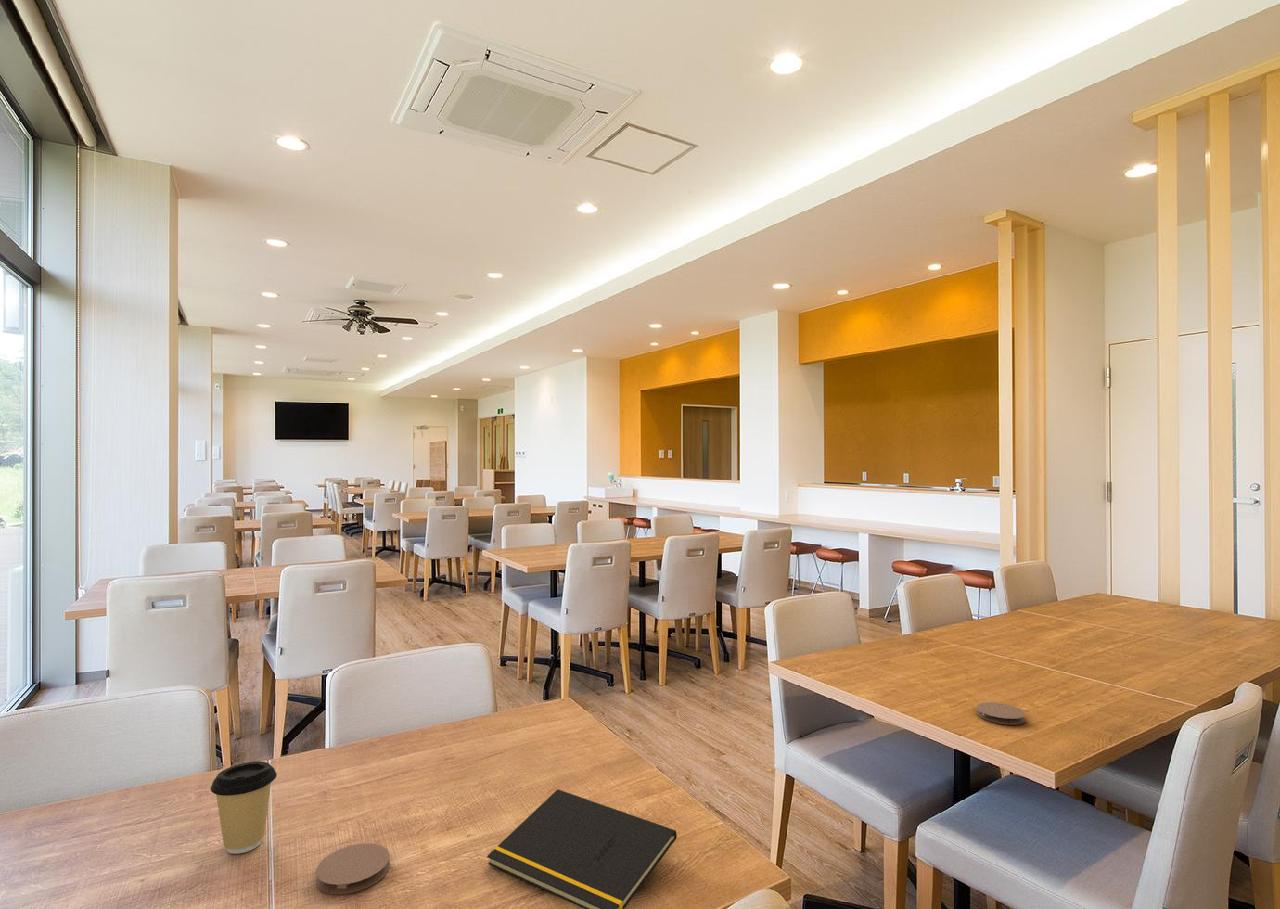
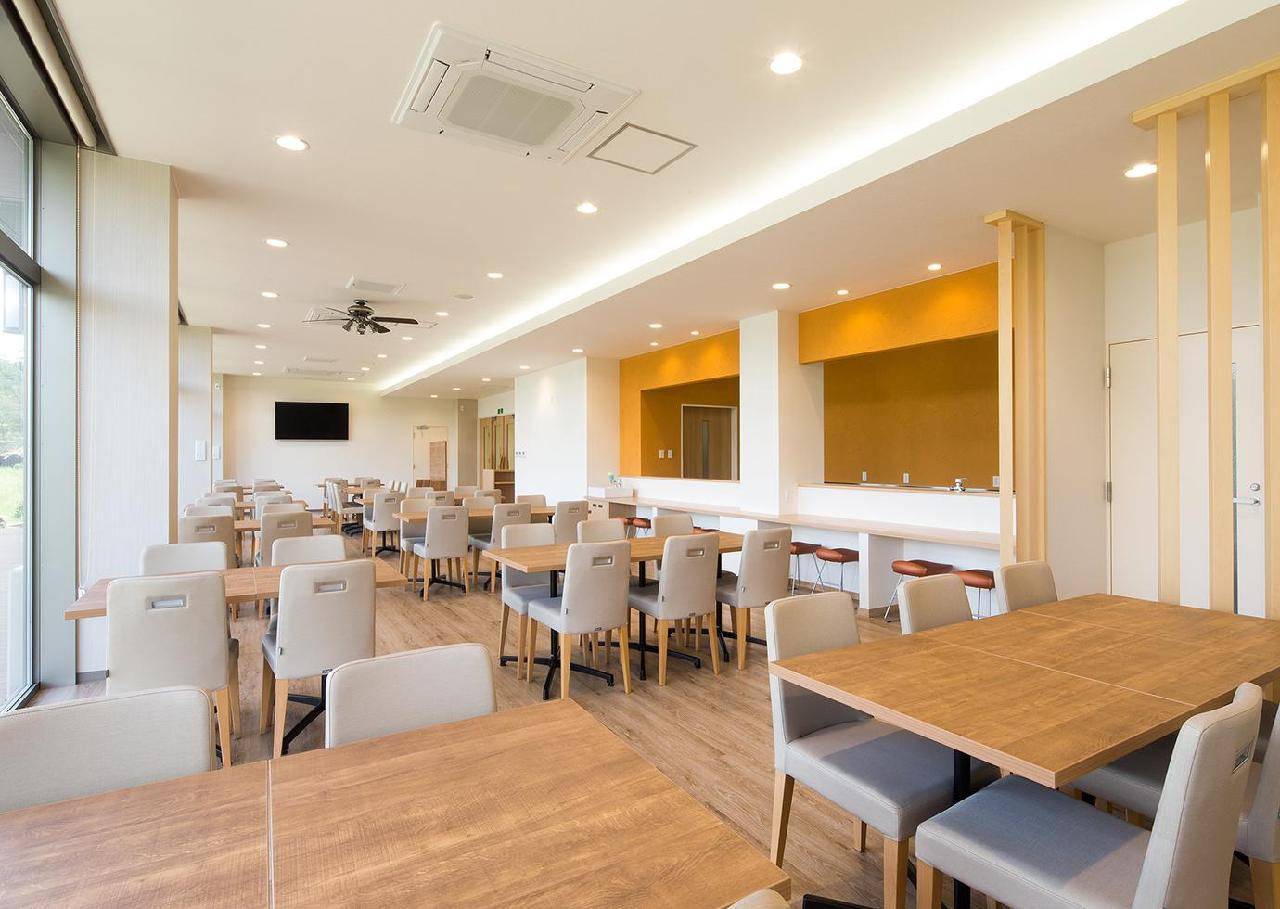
- coffee cup [210,760,278,855]
- coaster [315,842,391,895]
- notepad [486,788,678,909]
- coaster [976,701,1026,726]
